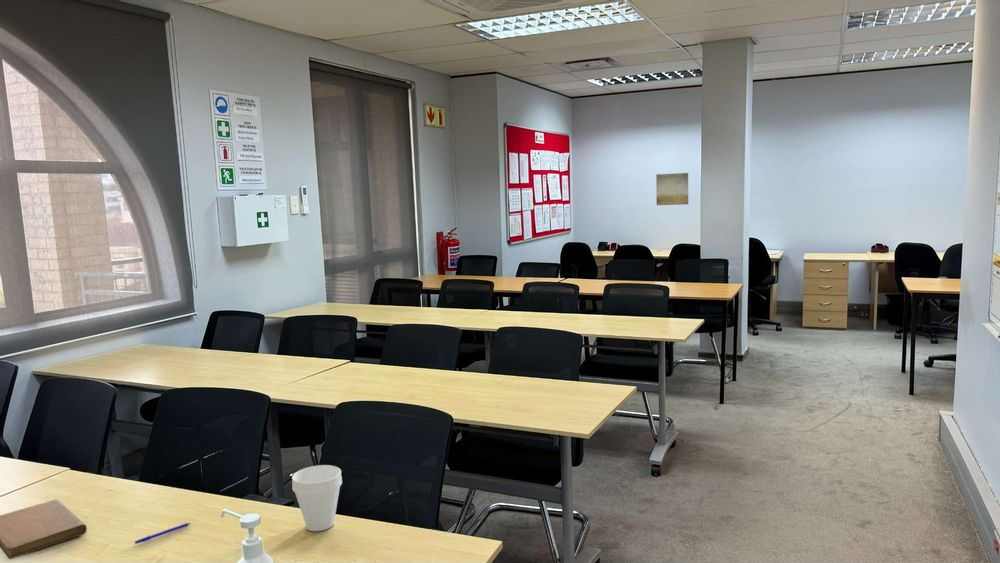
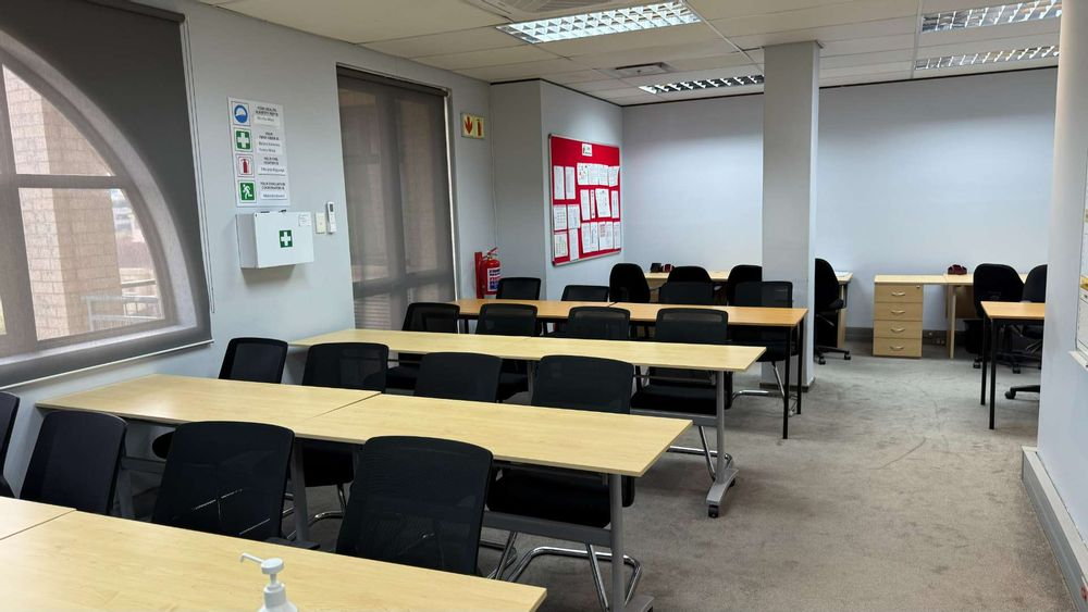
- pen [134,522,192,545]
- notebook [0,499,88,560]
- cup [291,464,343,532]
- wall art [655,172,689,206]
